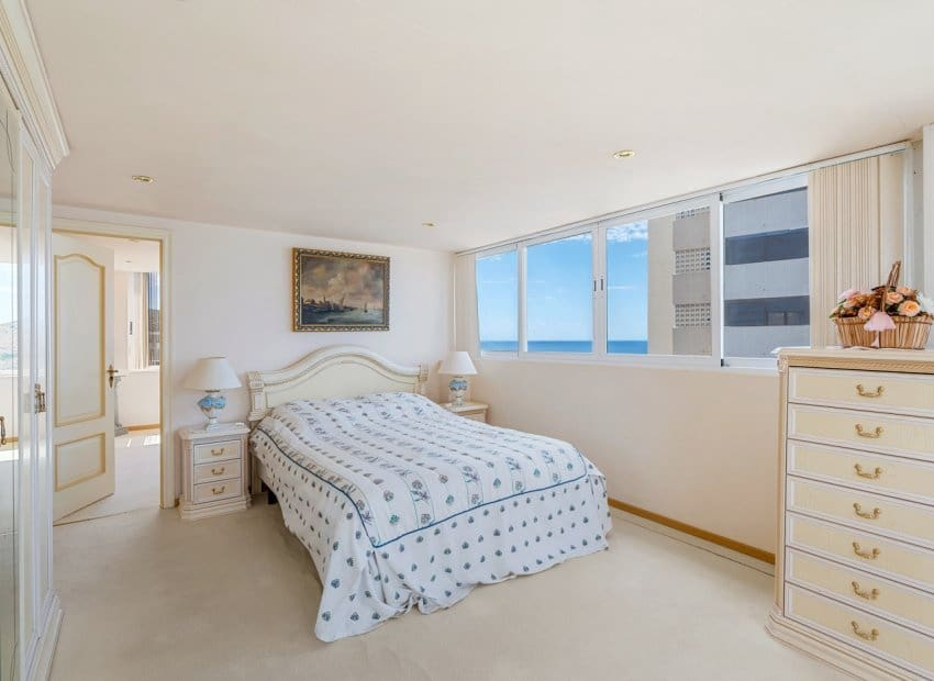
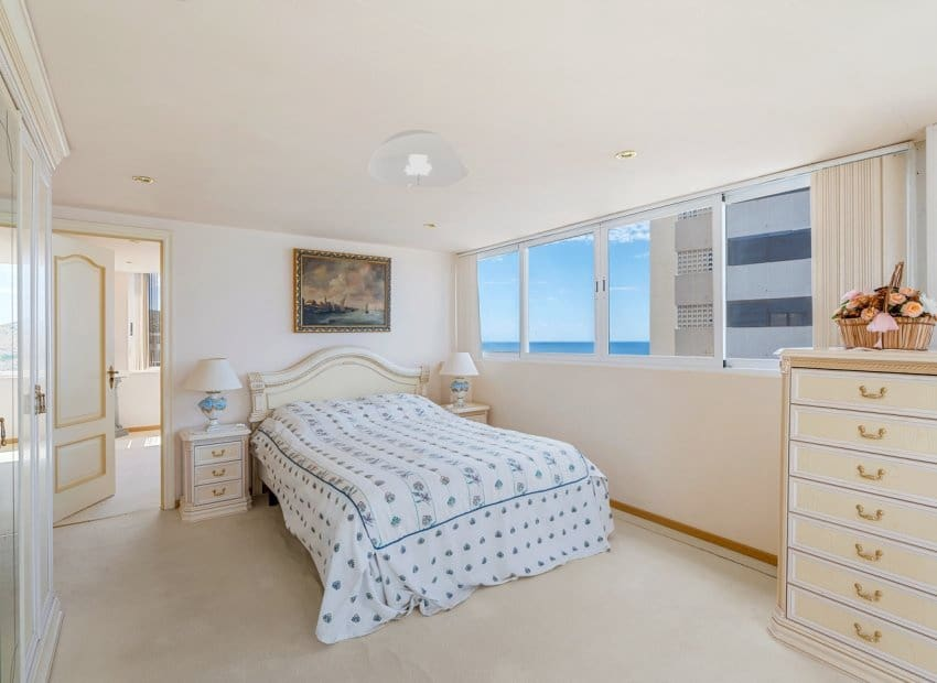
+ ceiling light [367,129,470,188]
